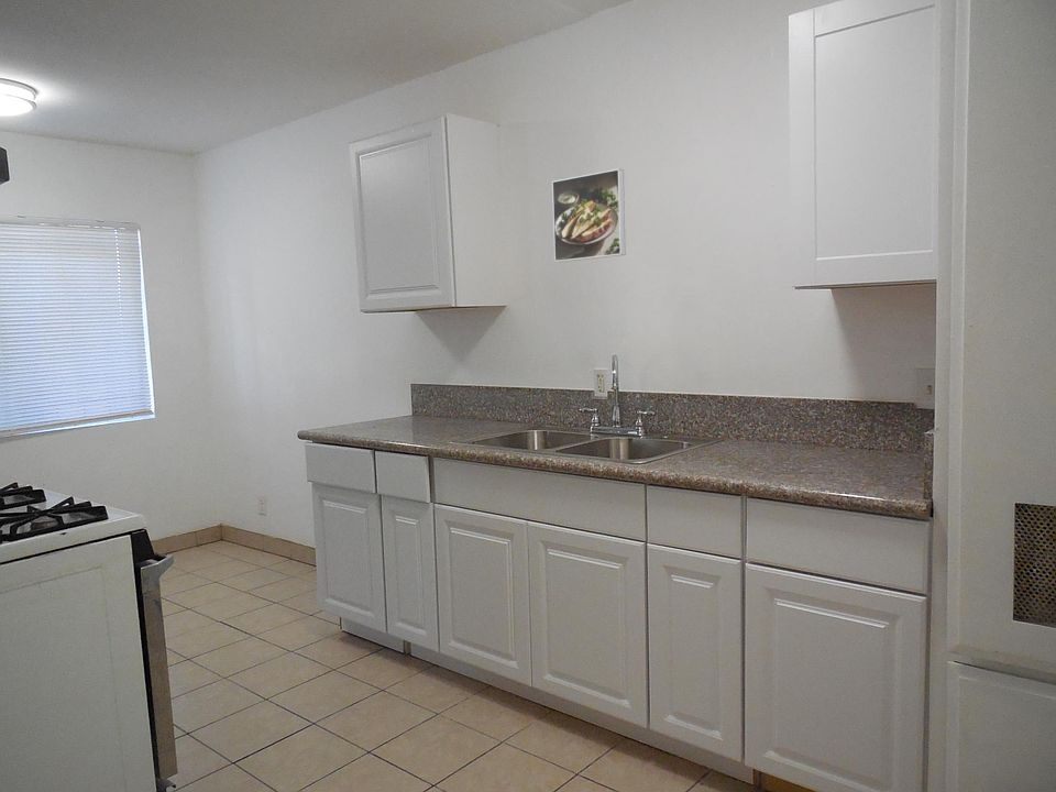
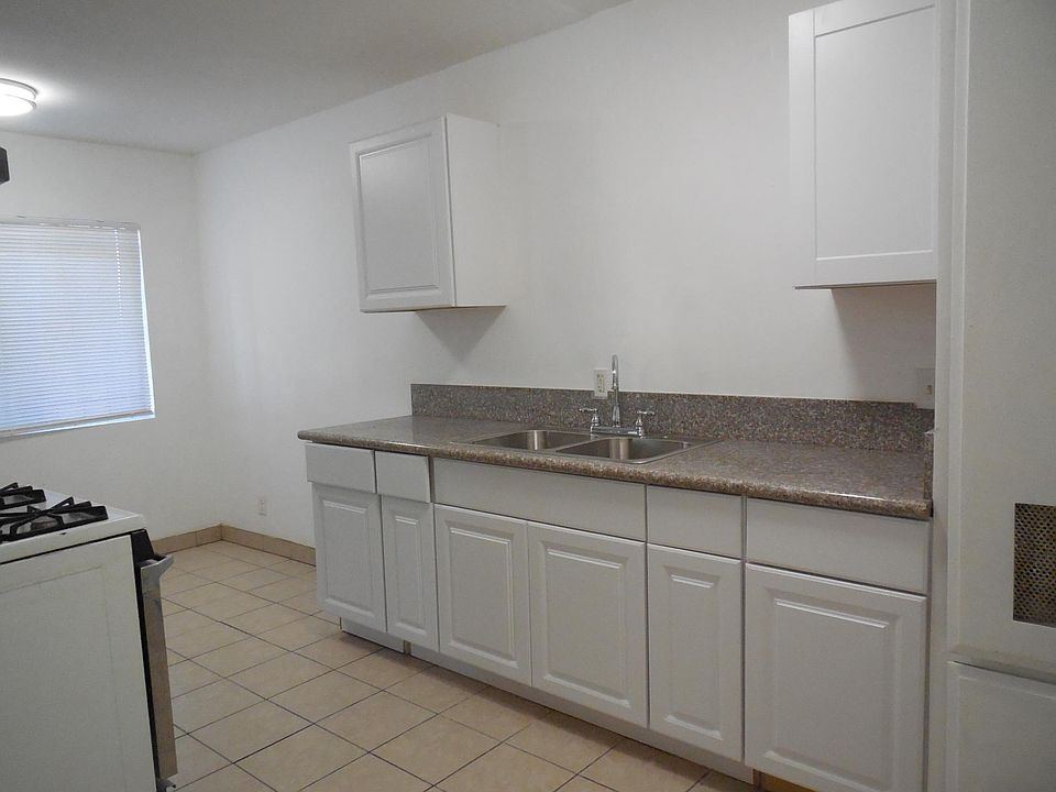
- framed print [551,167,627,263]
